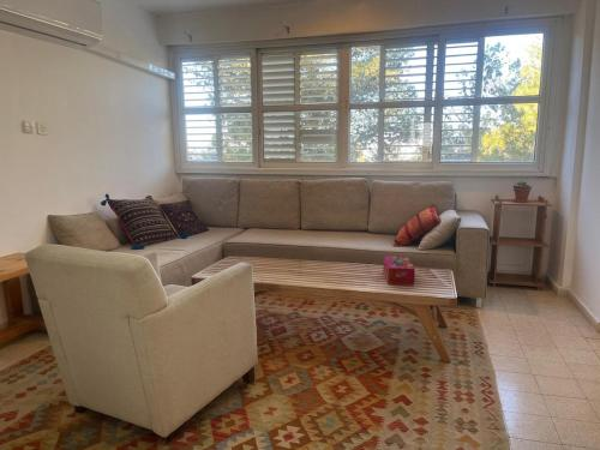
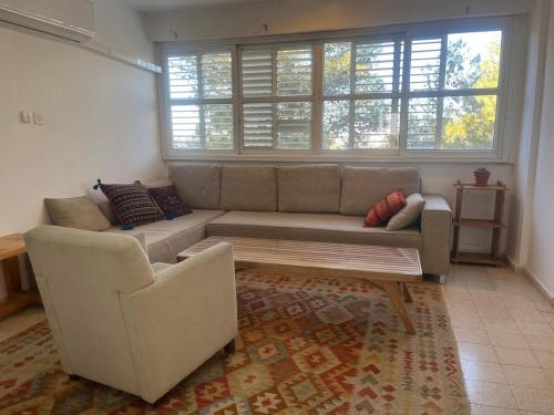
- tissue box [382,256,416,286]
